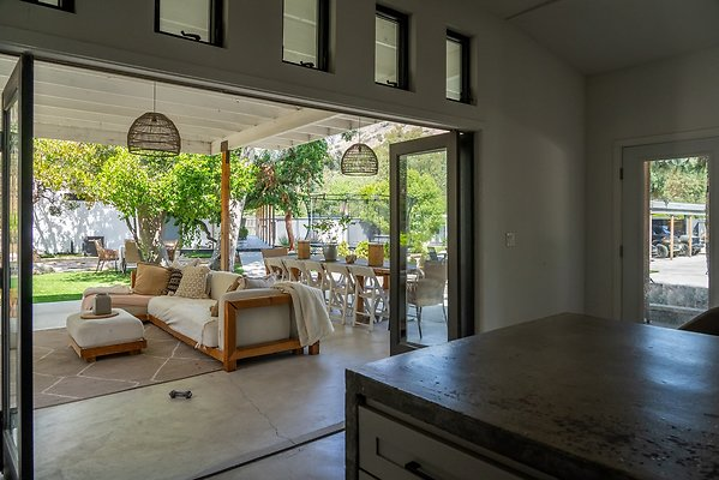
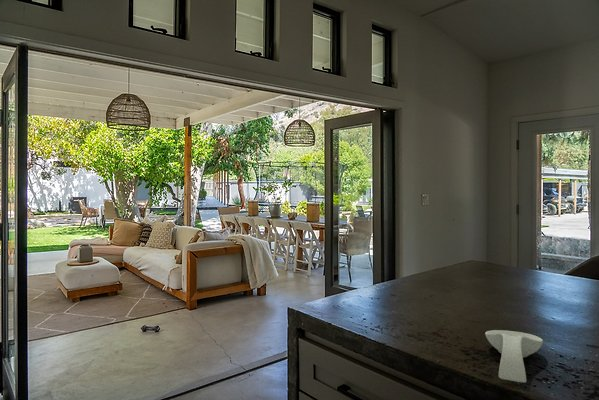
+ spoon rest [484,329,544,384]
